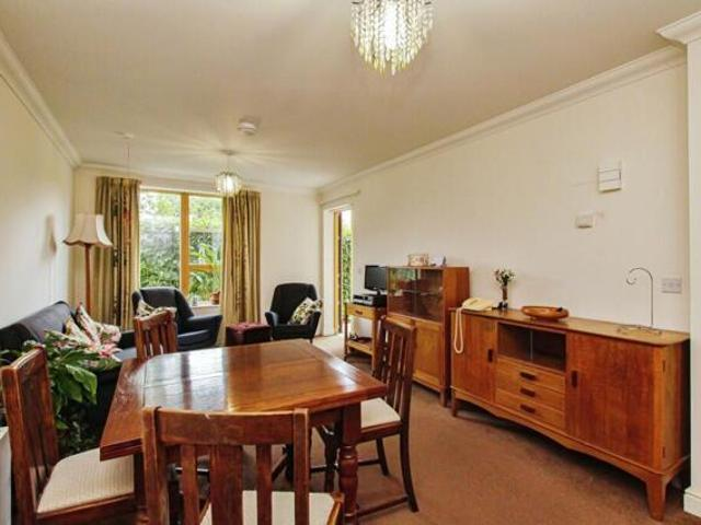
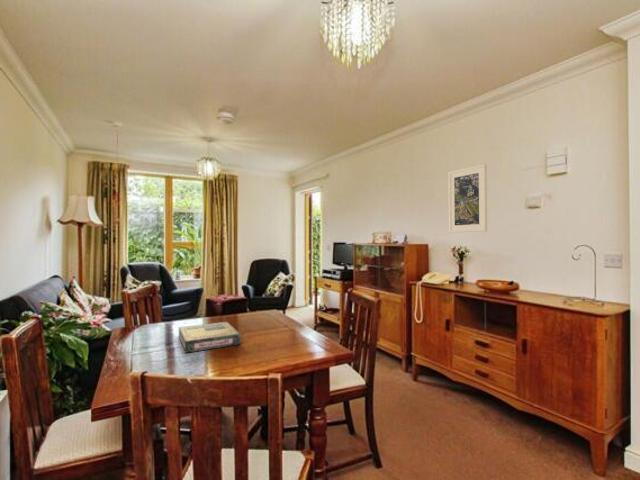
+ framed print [447,163,488,233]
+ video game box [178,321,242,354]
